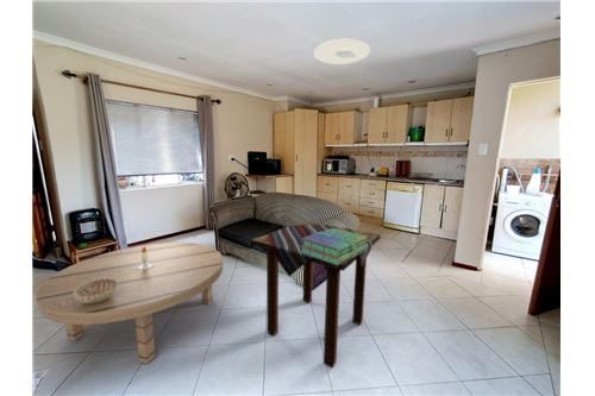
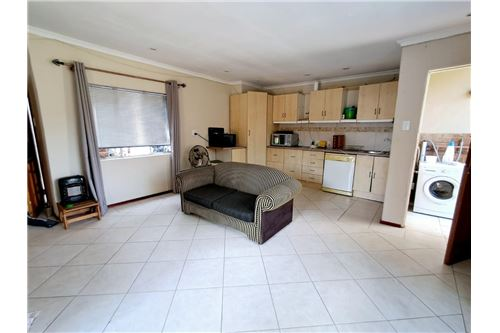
- side table [250,220,382,369]
- dining table [35,241,224,365]
- decorative bowl [74,278,118,303]
- stack of books [300,228,368,265]
- ceiling light [313,38,371,65]
